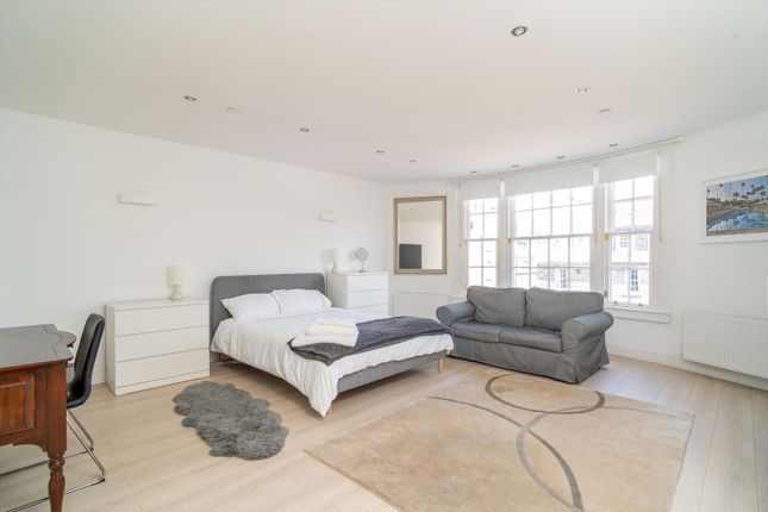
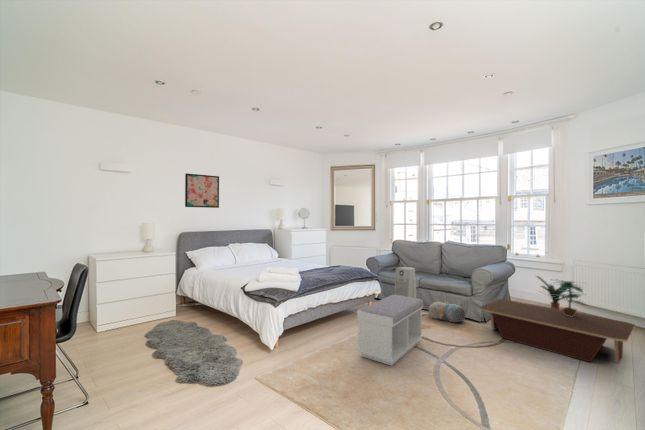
+ potted plant [535,275,573,310]
+ coffee table [478,298,636,364]
+ plush toy [428,301,466,323]
+ wall art [184,173,220,209]
+ bench [356,294,424,367]
+ potted plant [546,278,589,317]
+ air purifier [394,266,417,298]
